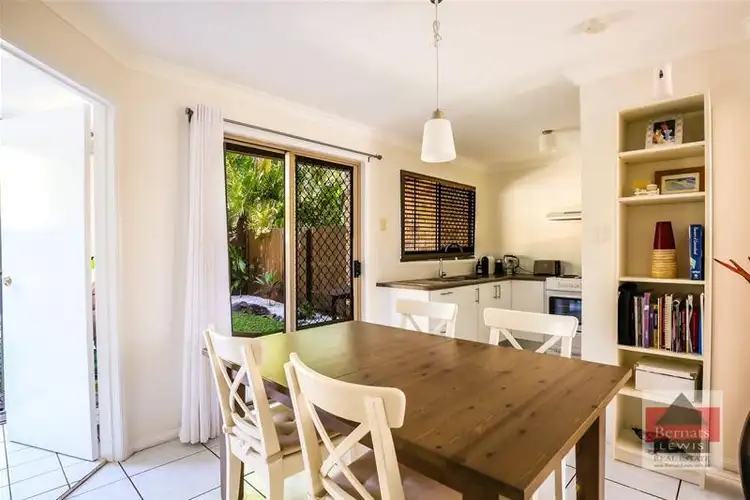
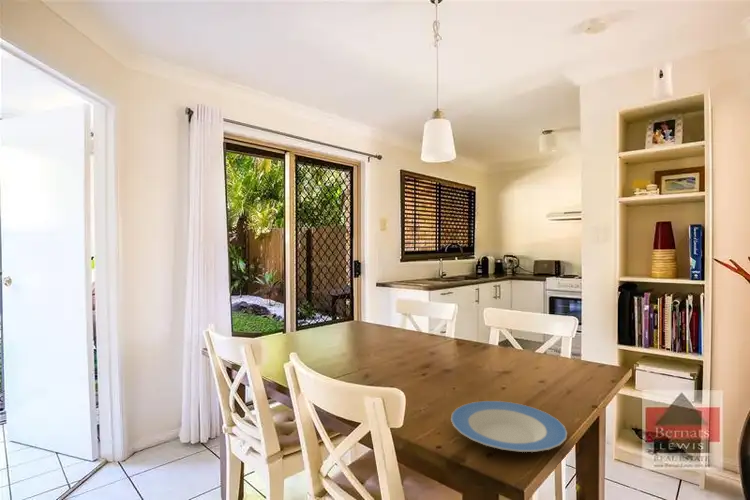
+ plate [450,400,568,453]
